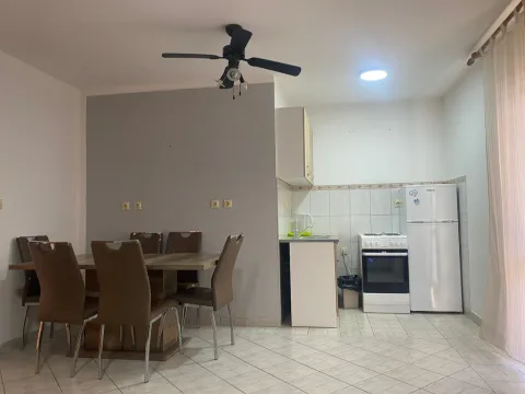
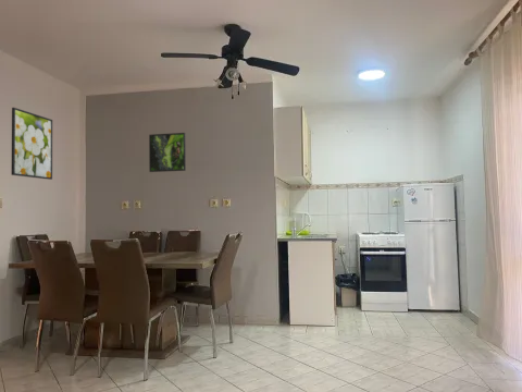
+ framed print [11,107,53,181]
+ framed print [148,132,187,173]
